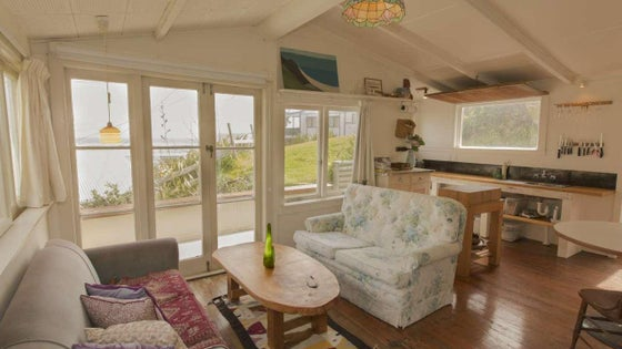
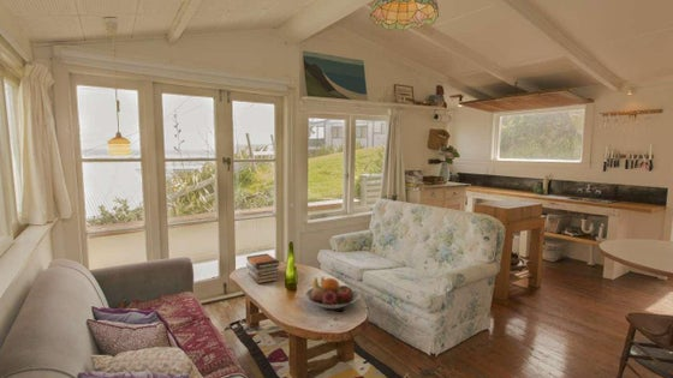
+ fruit bowl [304,276,361,310]
+ book stack [245,252,281,284]
